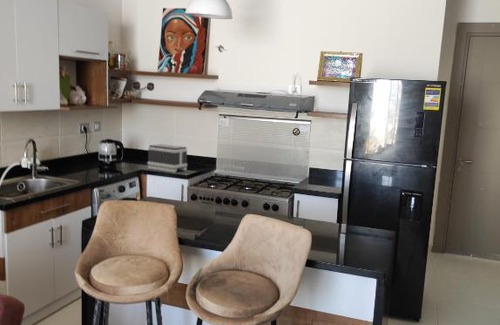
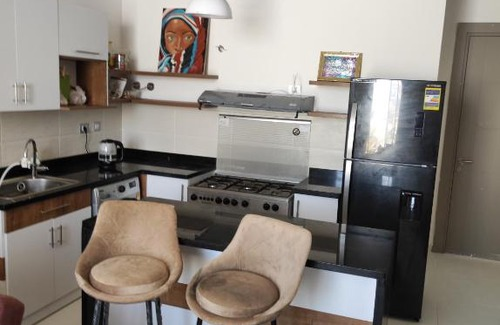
- toaster [146,143,188,174]
